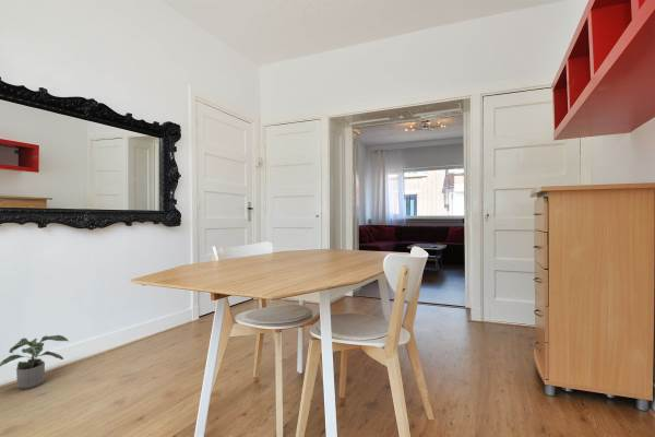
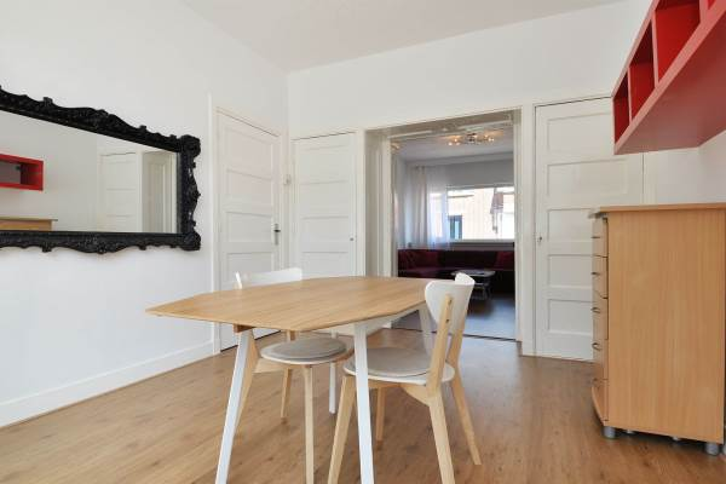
- potted plant [0,334,70,390]
